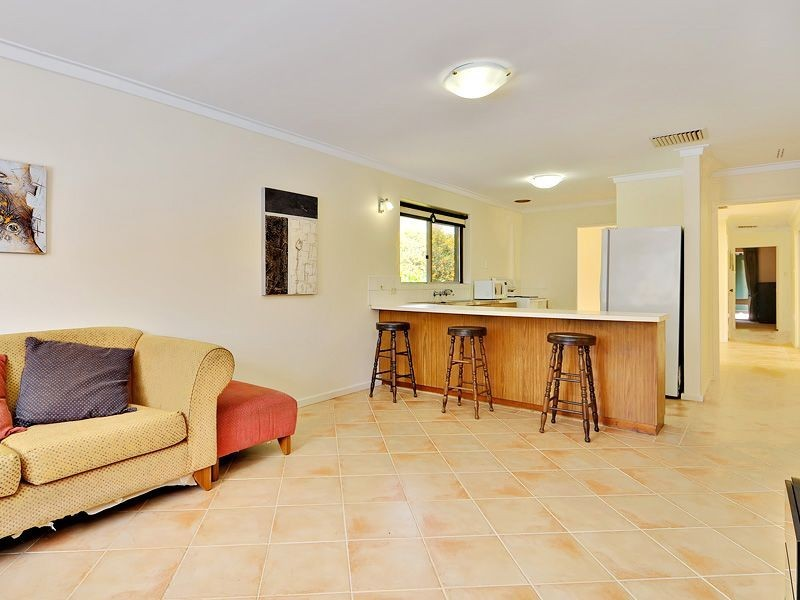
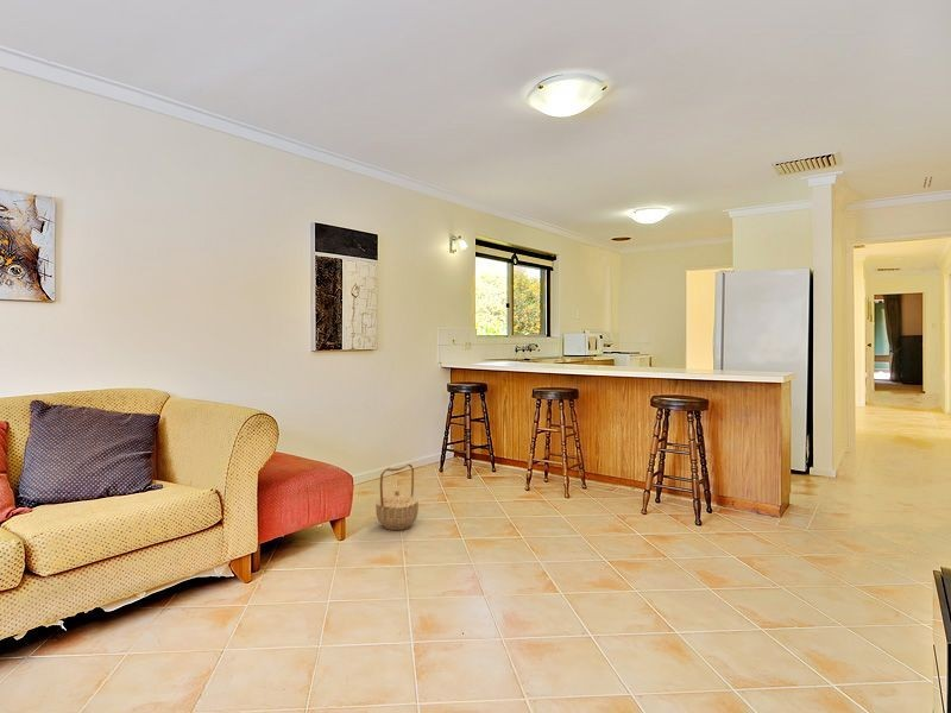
+ basket [374,462,420,531]
